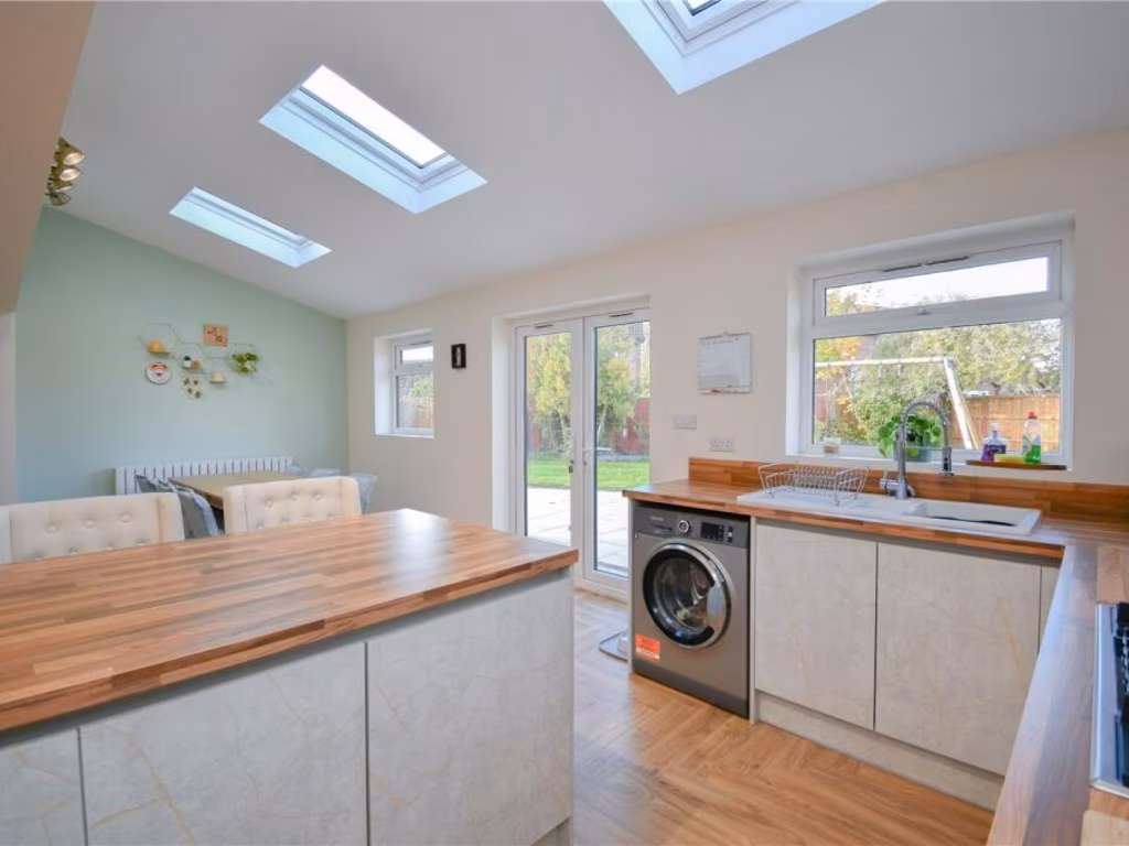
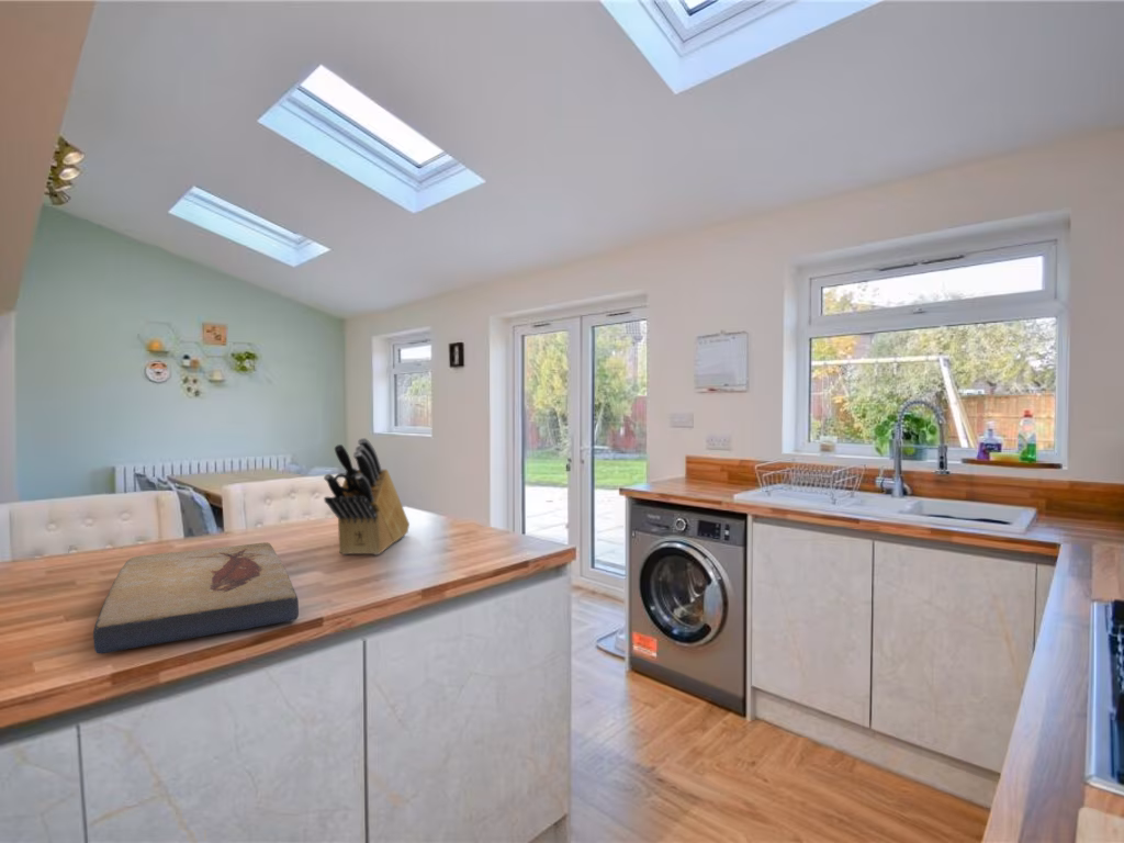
+ fish fossil [92,541,300,654]
+ knife block [323,437,411,555]
